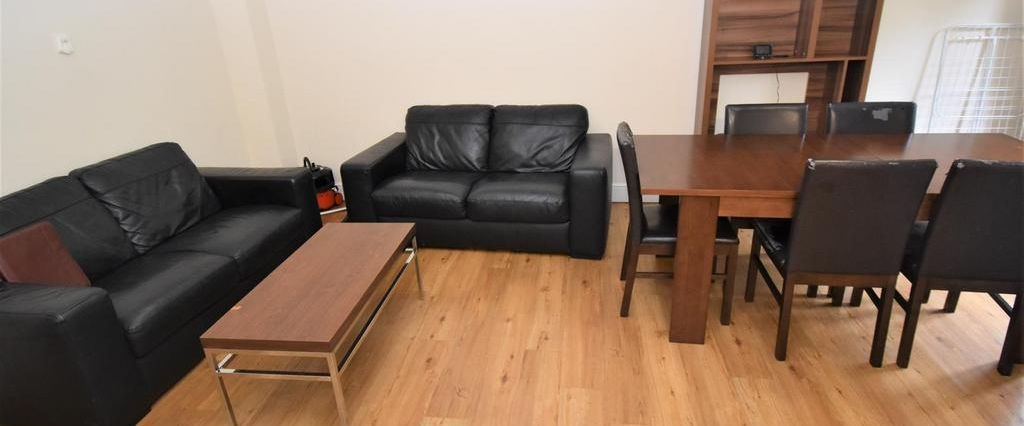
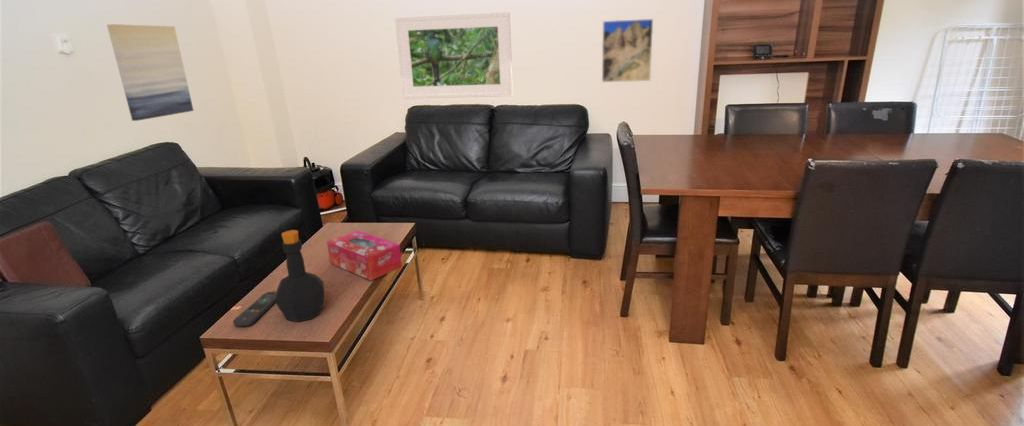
+ tissue box [326,230,403,281]
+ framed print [601,18,654,83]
+ remote control [232,290,277,327]
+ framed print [394,12,514,100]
+ bottle [275,229,325,323]
+ wall art [106,23,194,122]
